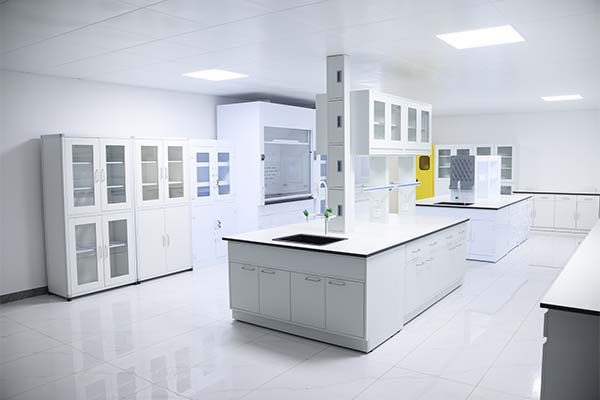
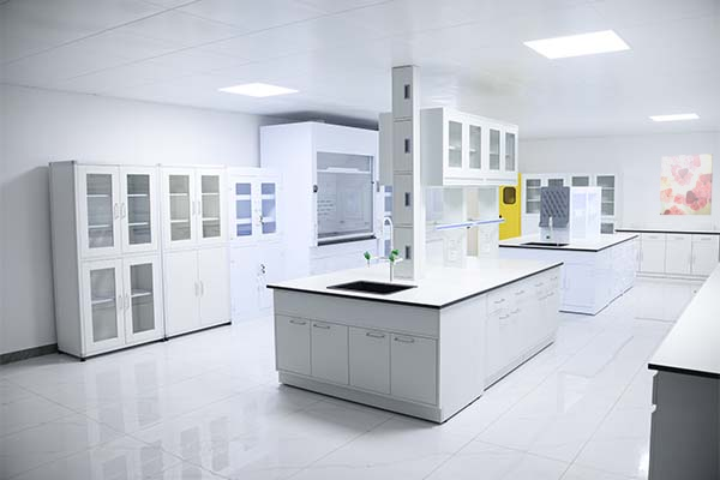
+ wall art [659,154,714,216]
